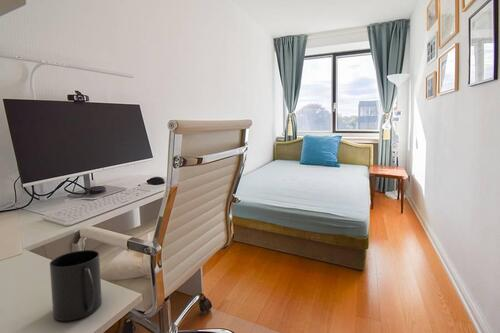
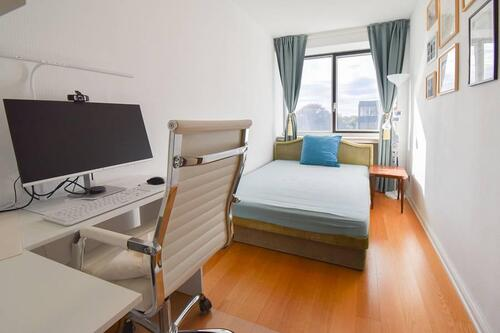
- mug [49,249,103,322]
